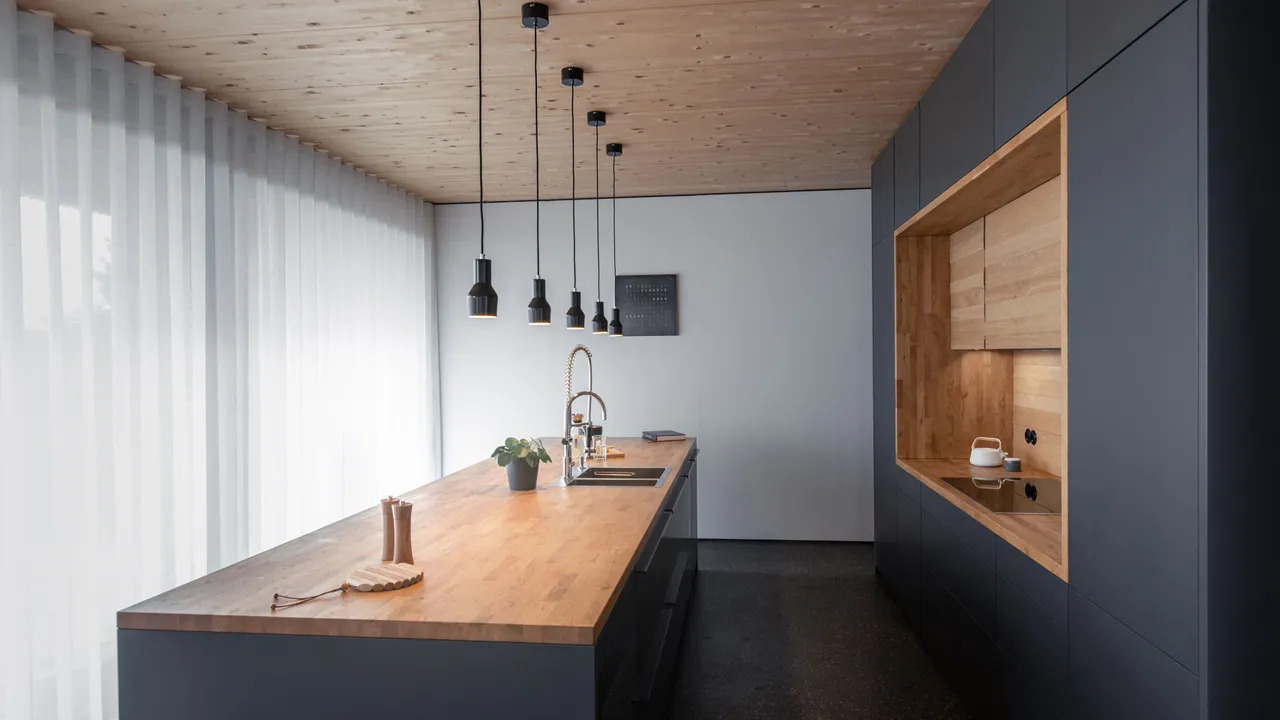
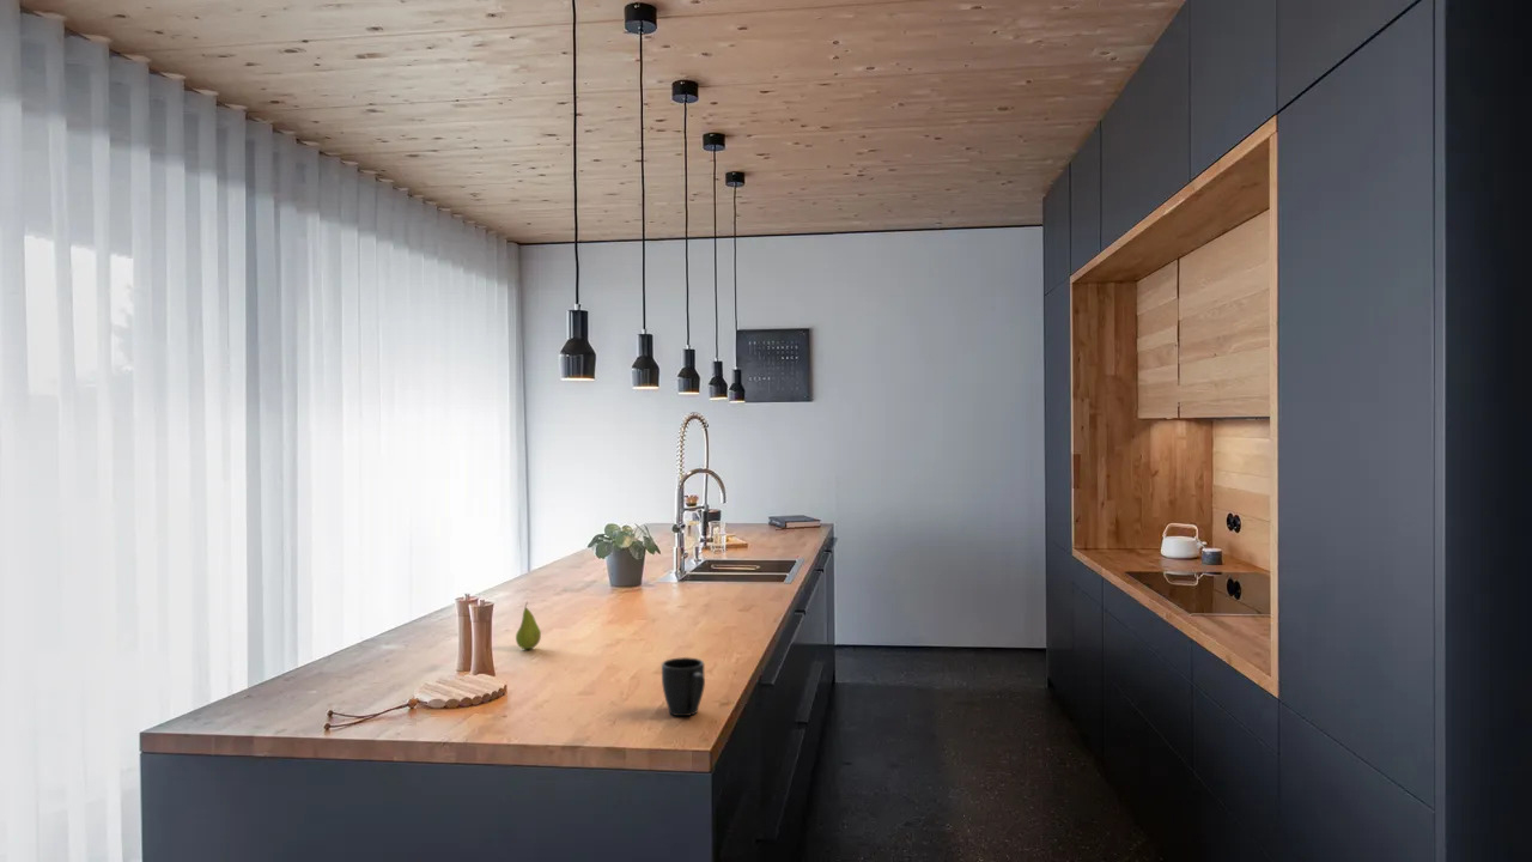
+ fruit [515,601,542,650]
+ mug [661,656,706,717]
